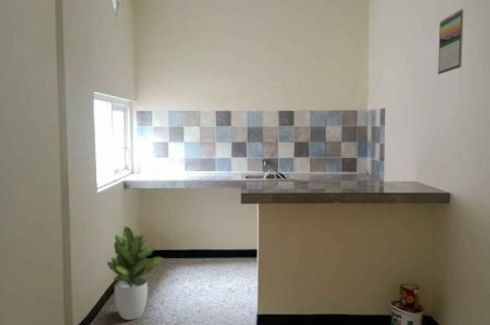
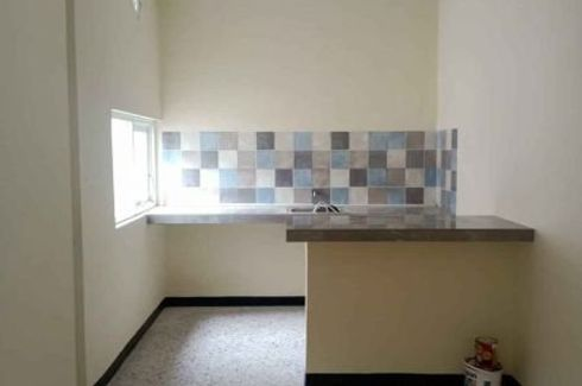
- potted plant [106,226,164,321]
- calendar [437,8,464,75]
